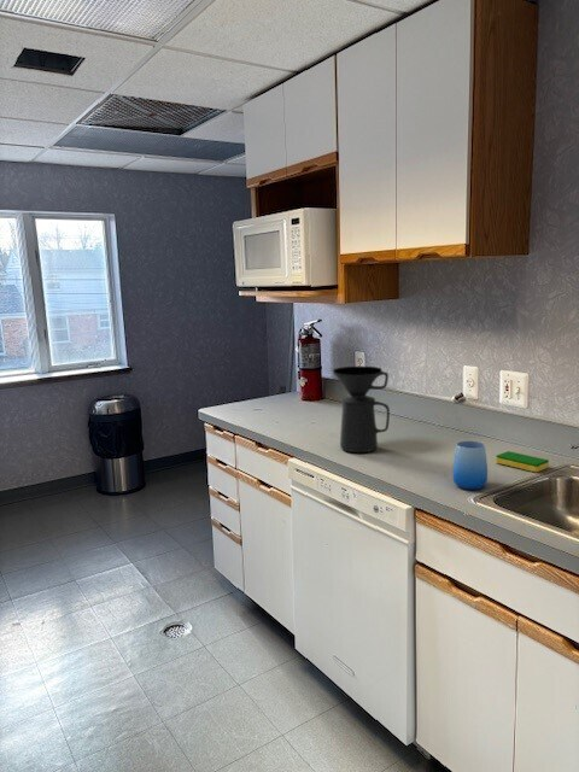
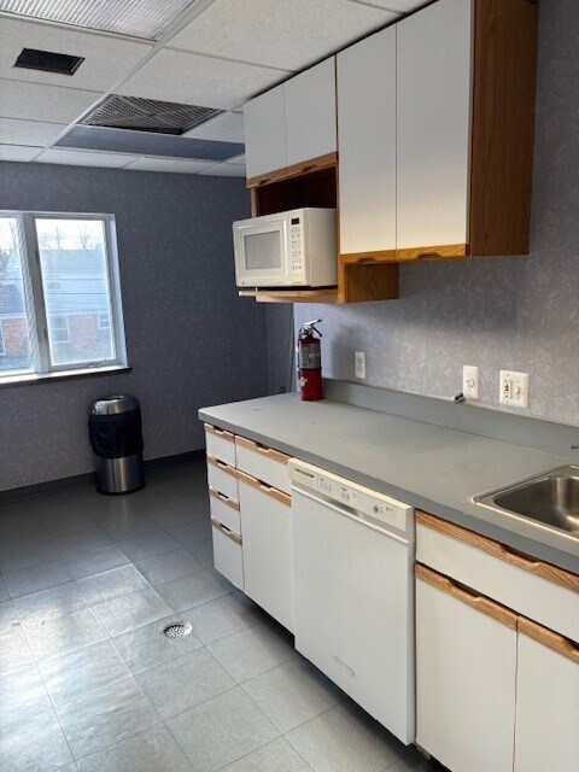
- dish sponge [495,450,550,473]
- coffee maker [332,365,391,454]
- cup [451,440,489,491]
